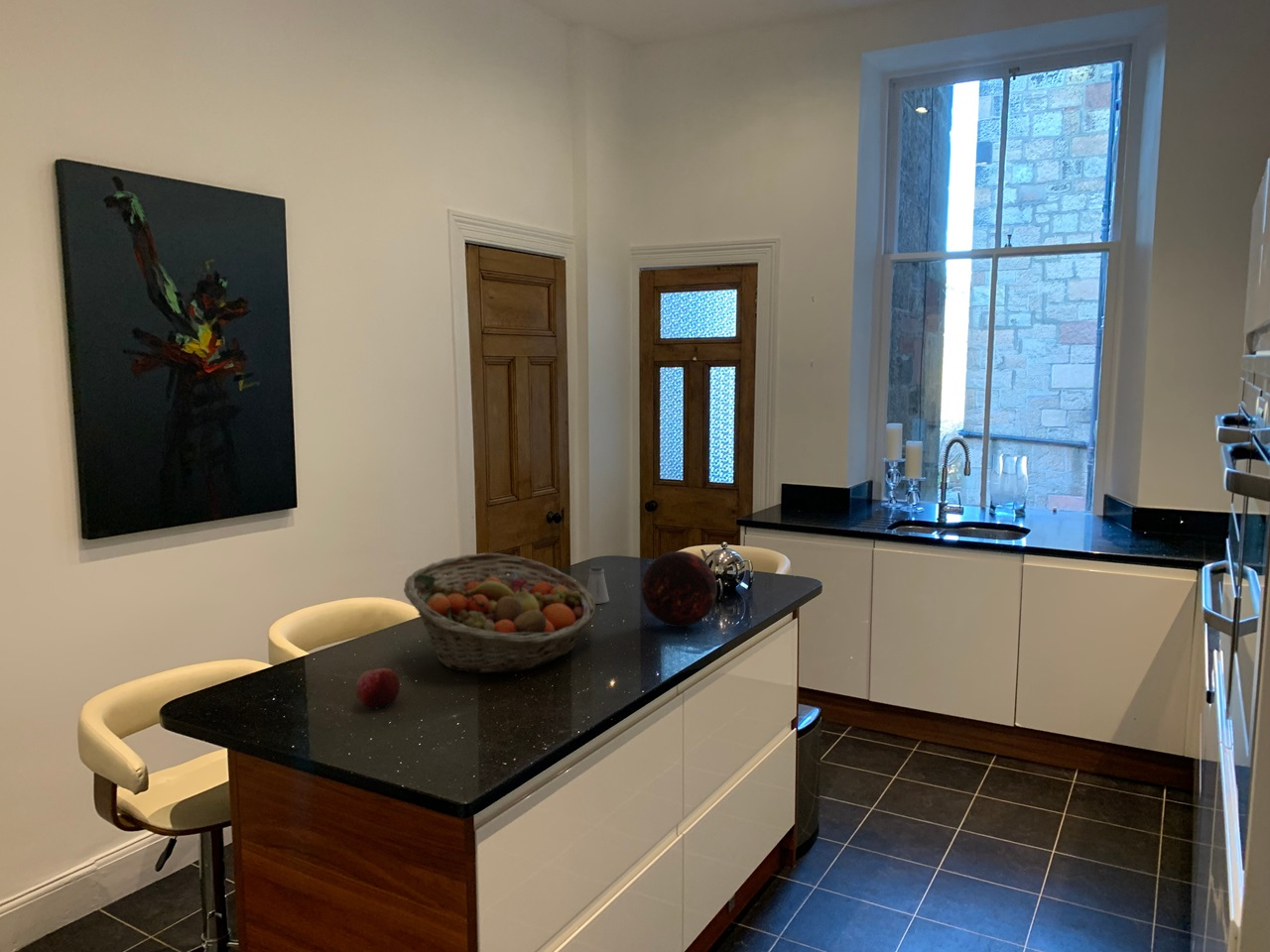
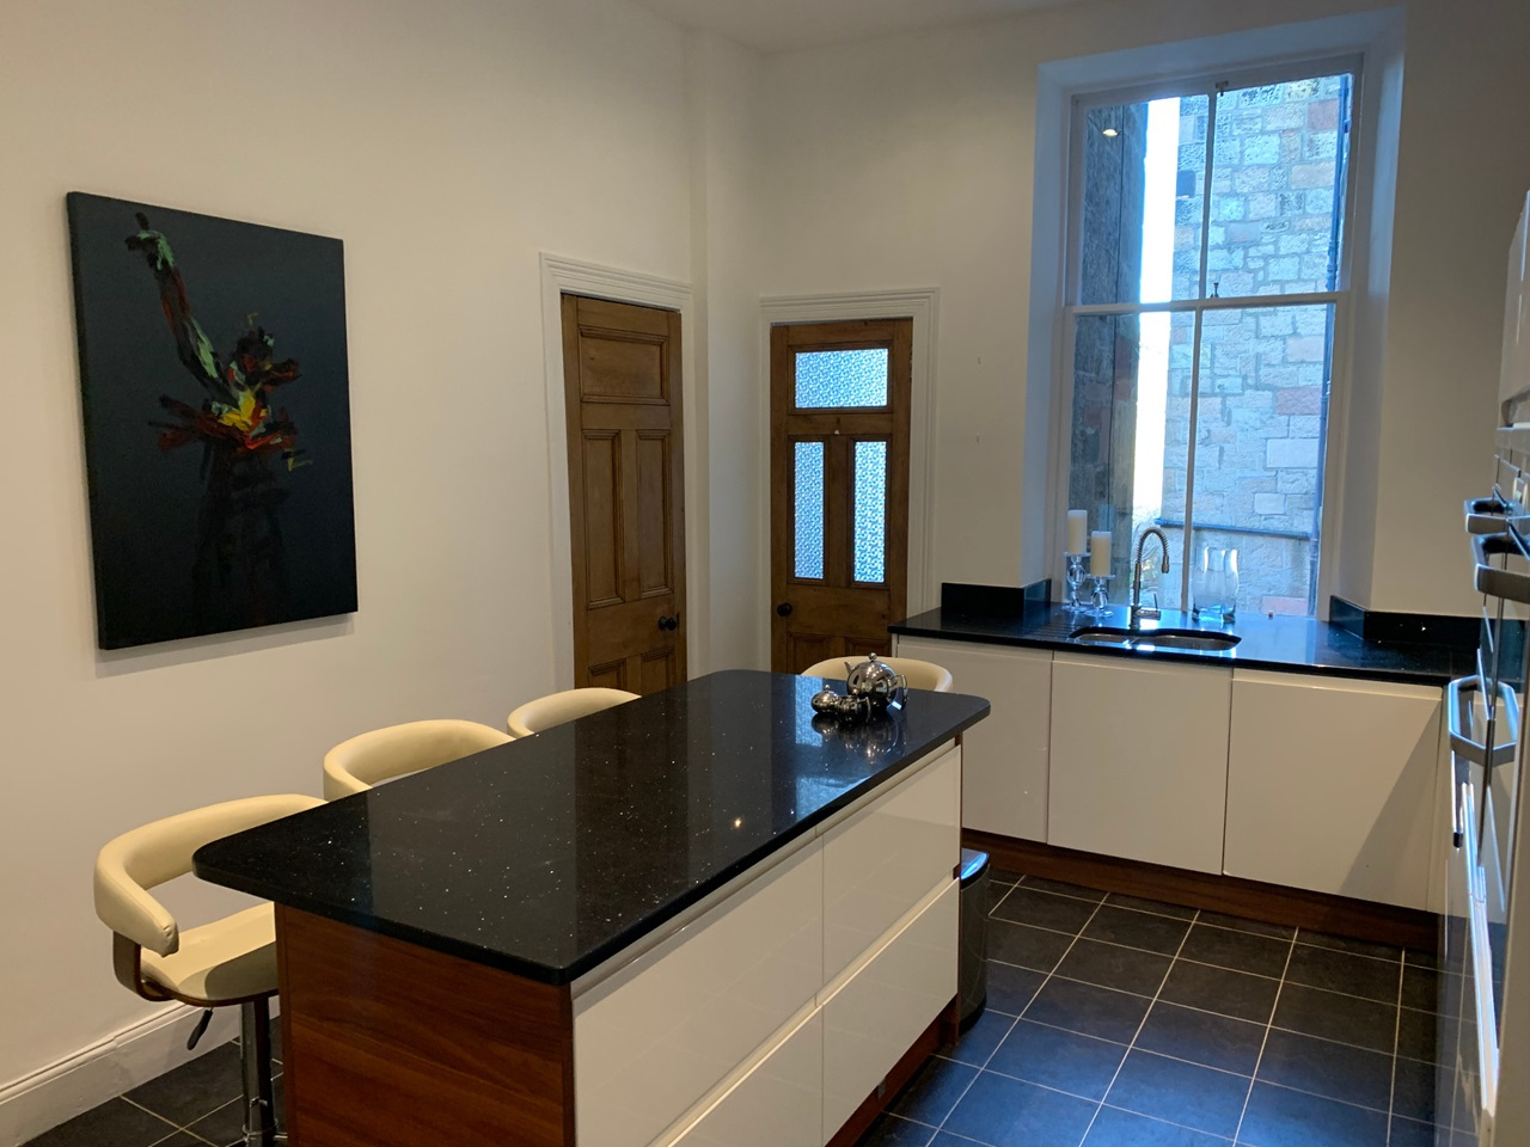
- decorative orb [641,550,718,628]
- fruit basket [403,552,596,674]
- saltshaker [586,565,610,605]
- apple [355,667,401,711]
